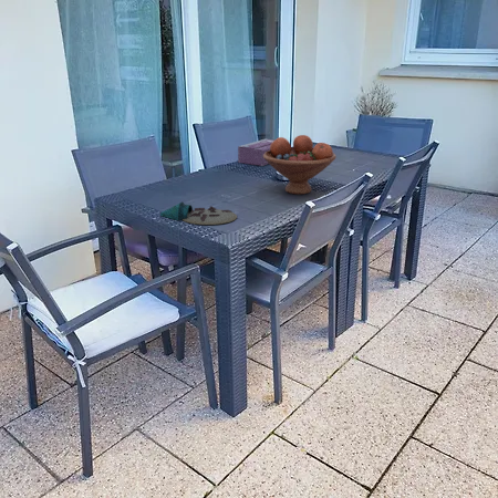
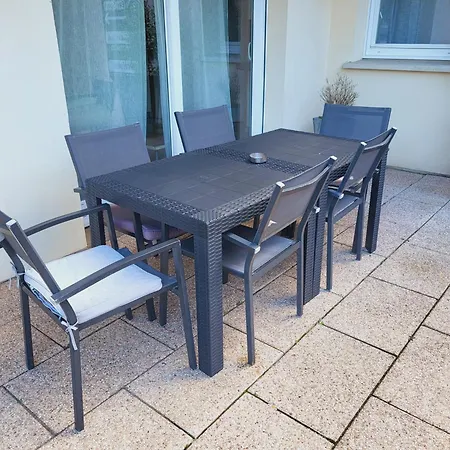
- fruit bowl [263,134,338,196]
- tissue box [237,138,274,167]
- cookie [159,200,238,226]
